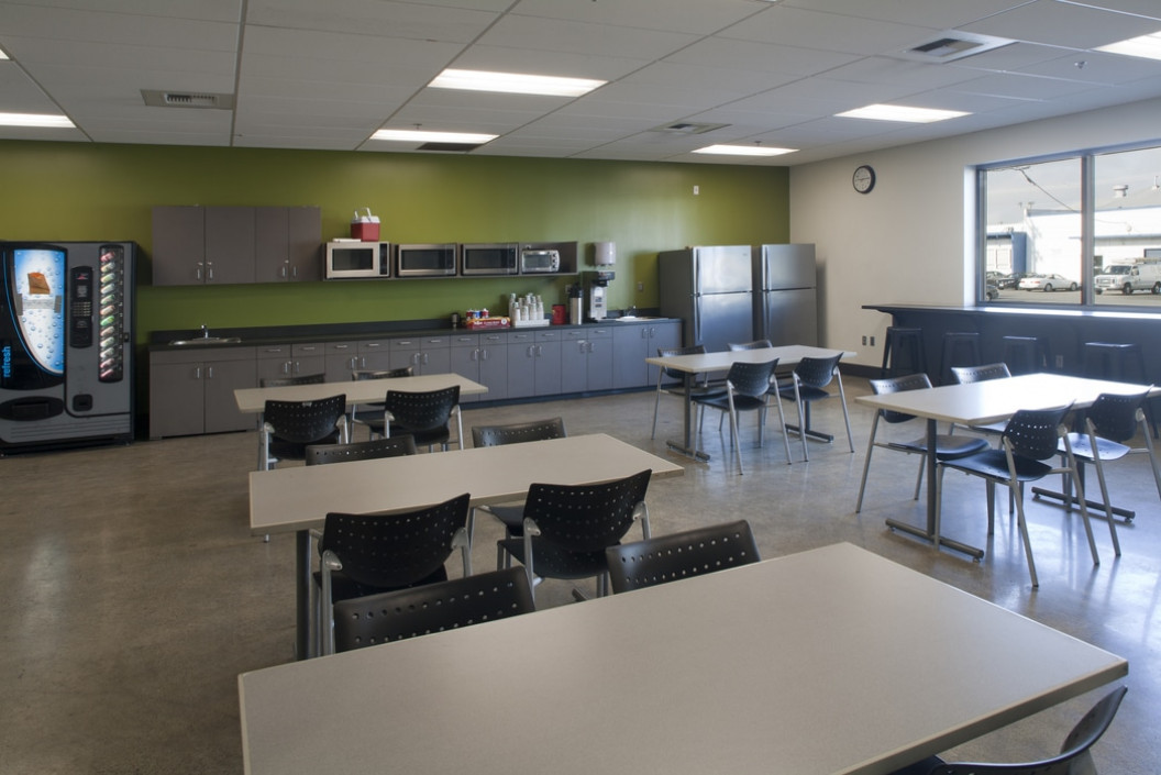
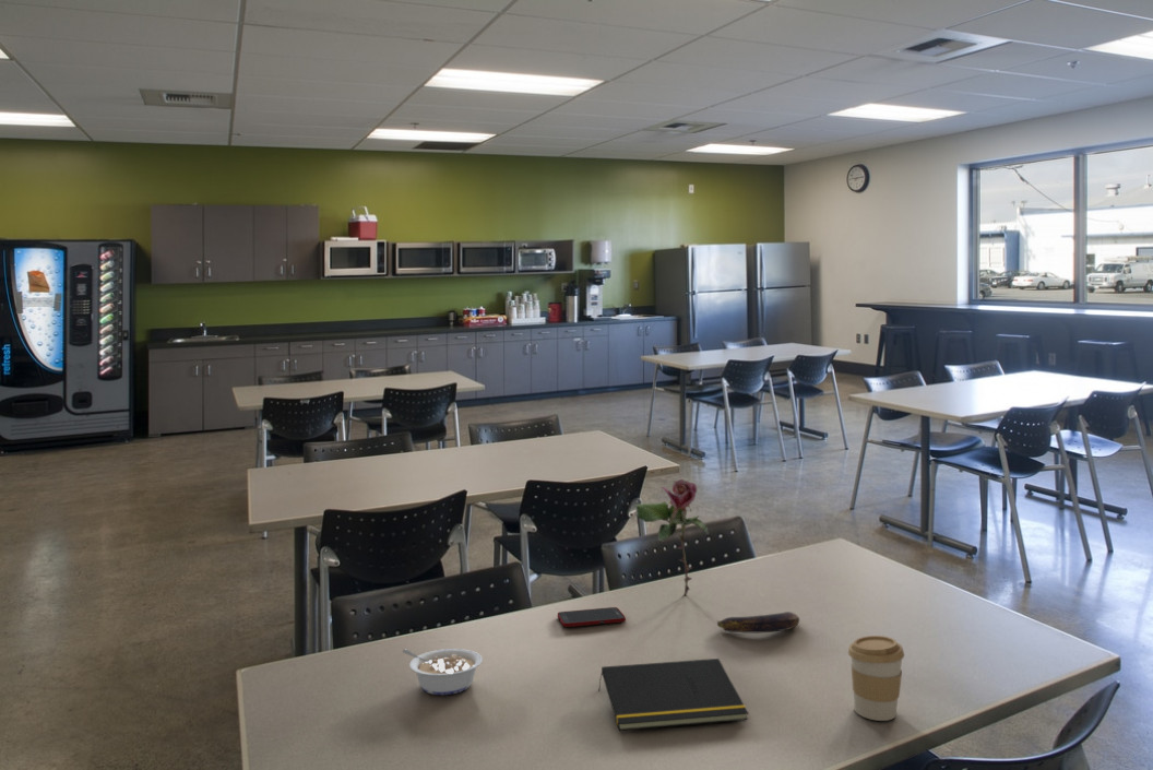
+ notepad [597,658,749,732]
+ coffee cup [847,635,905,722]
+ cell phone [557,606,627,628]
+ flower [634,478,710,596]
+ legume [402,648,484,696]
+ banana [716,611,800,633]
